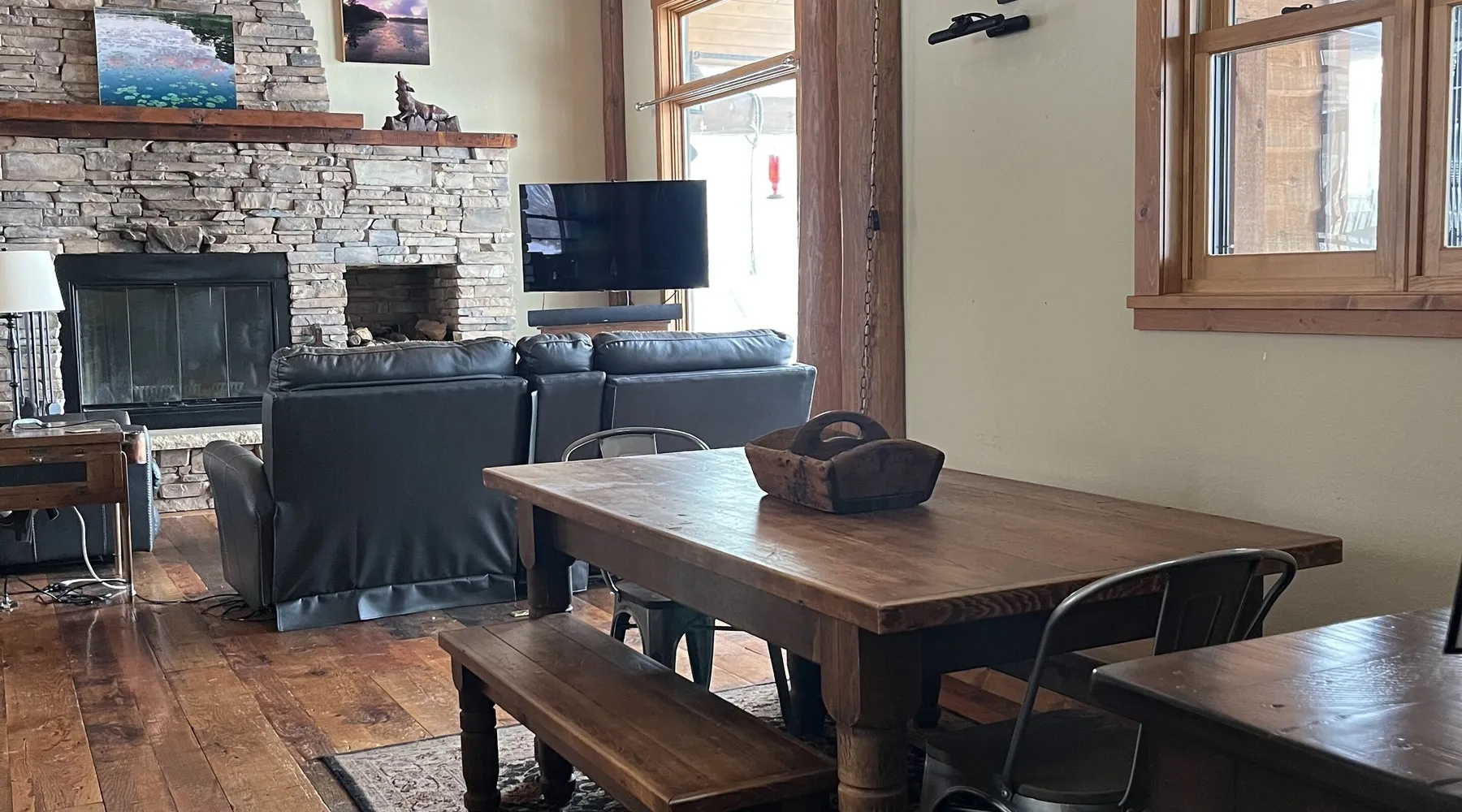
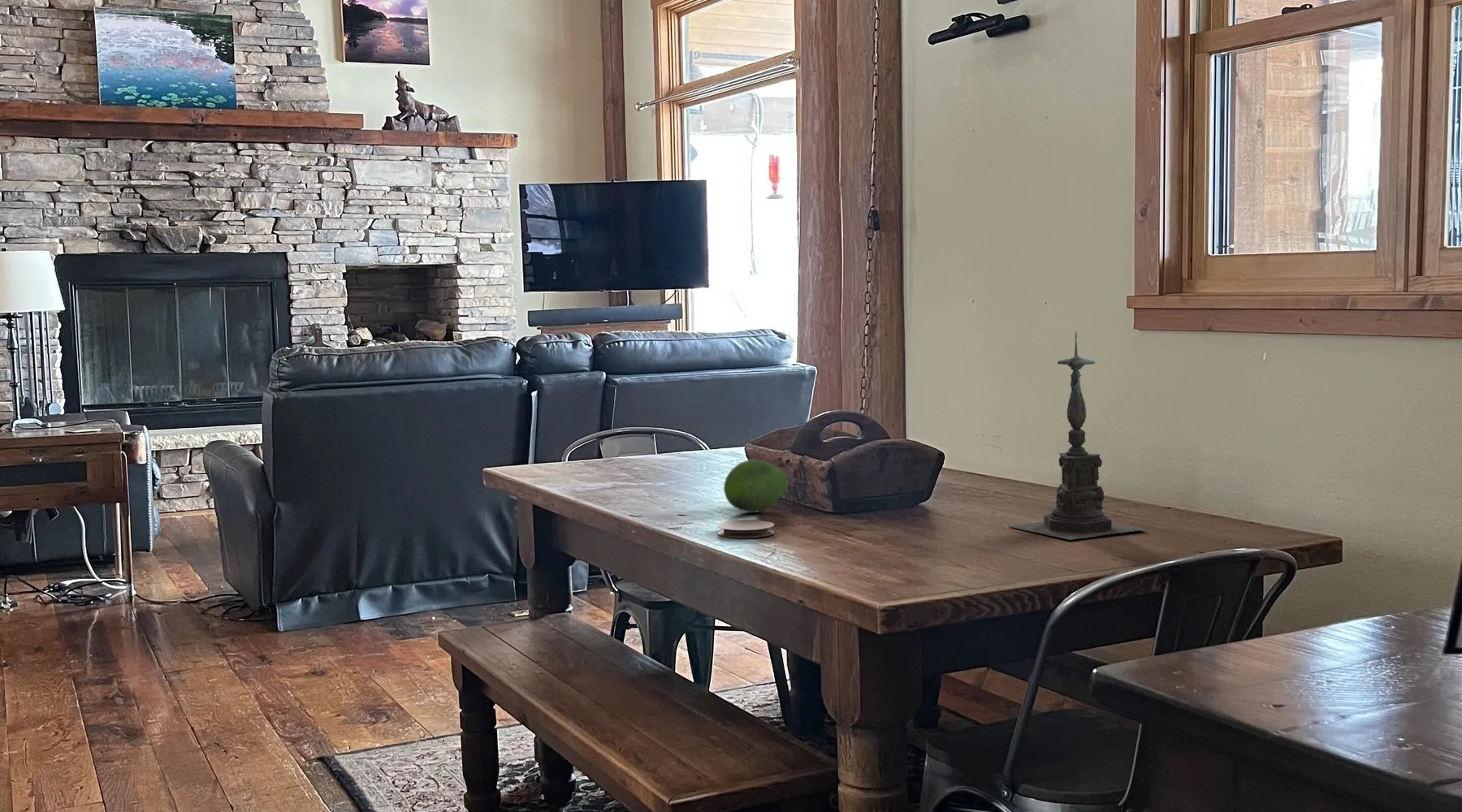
+ candle holder [1007,330,1148,541]
+ fruit [723,459,789,513]
+ coaster [716,520,776,539]
